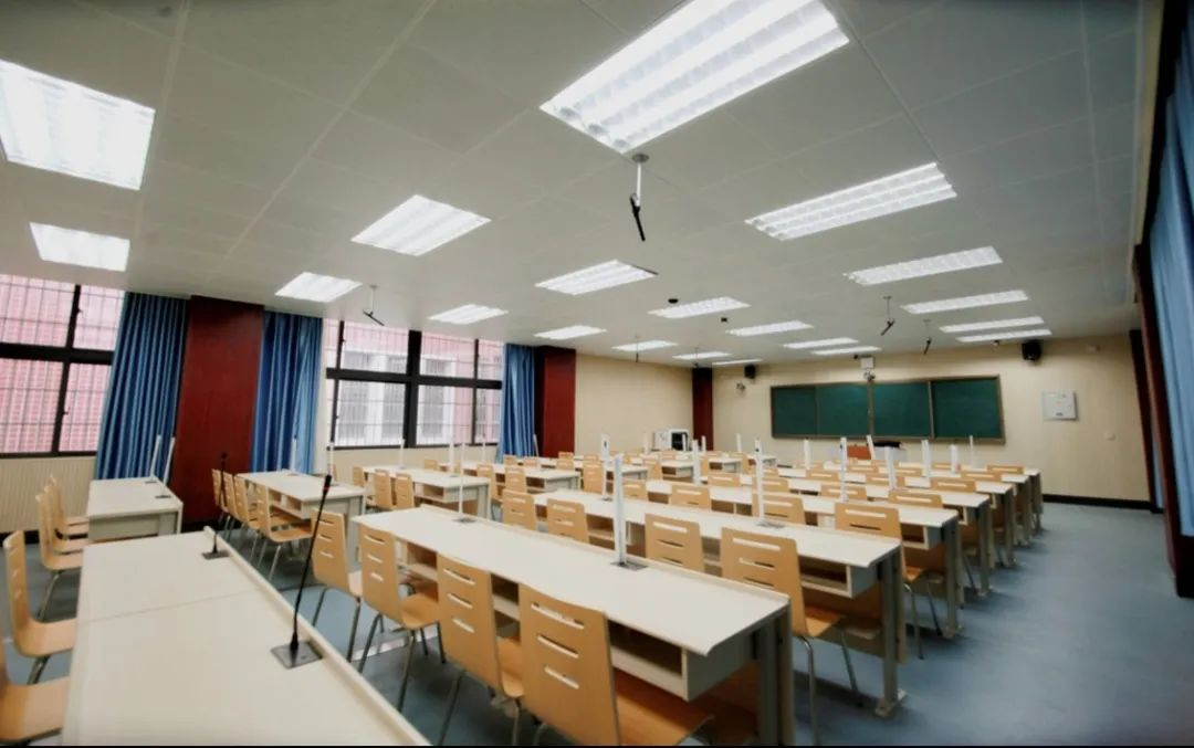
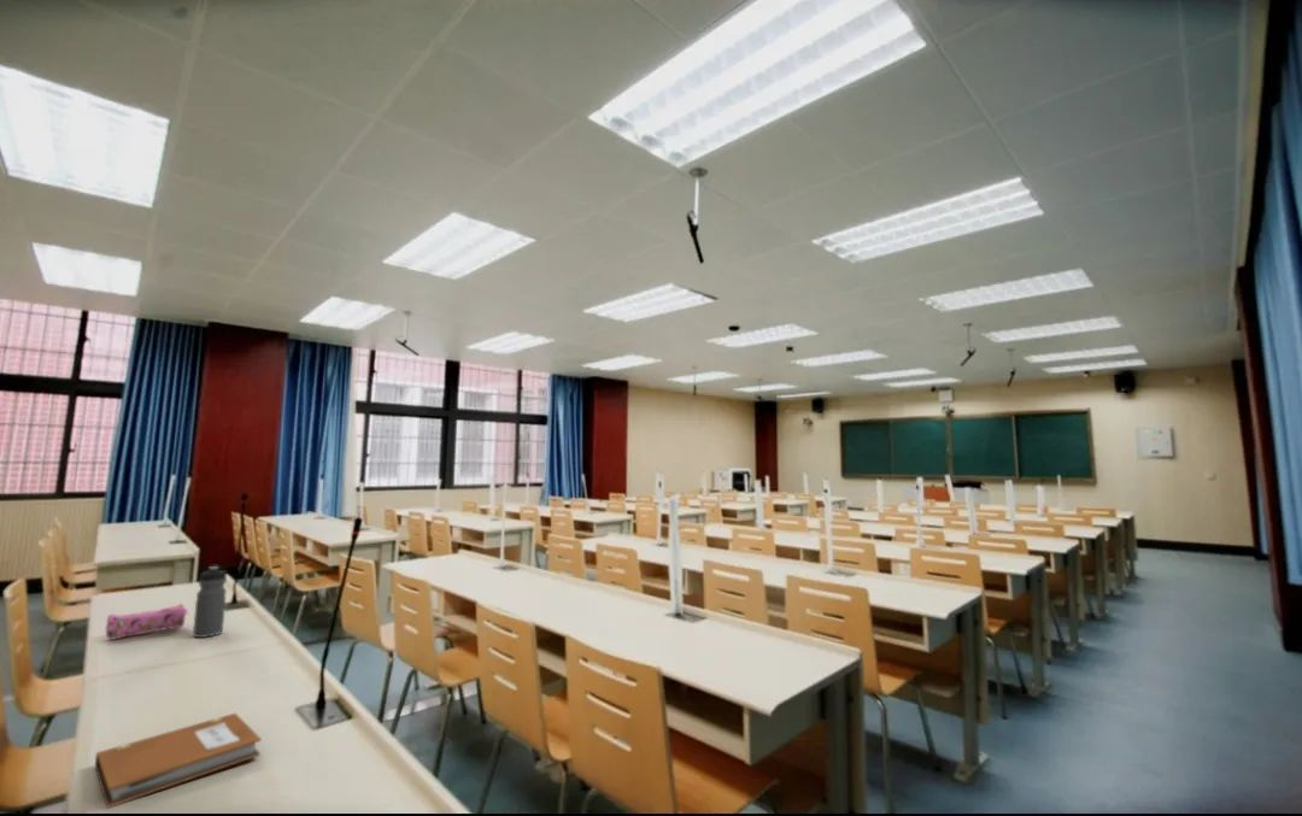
+ notebook [94,712,263,809]
+ water bottle [192,565,228,639]
+ pencil case [105,603,189,641]
